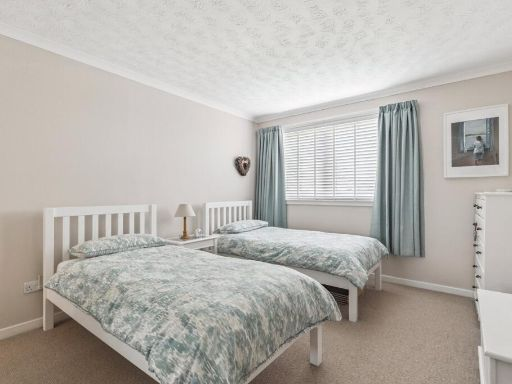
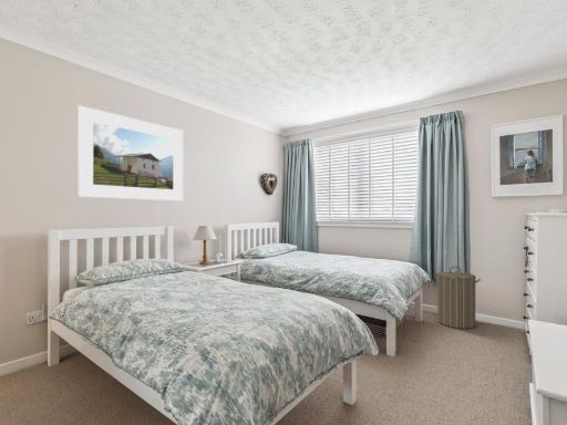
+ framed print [76,104,184,201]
+ laundry hamper [433,266,482,330]
